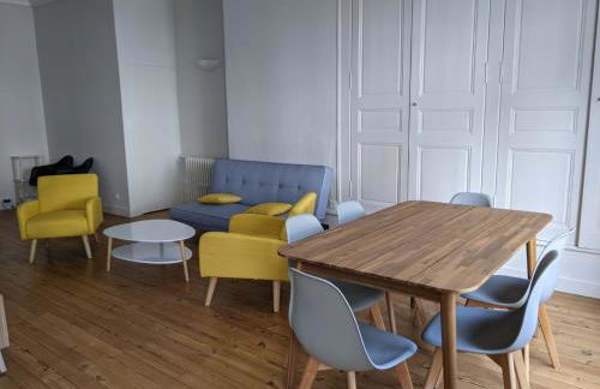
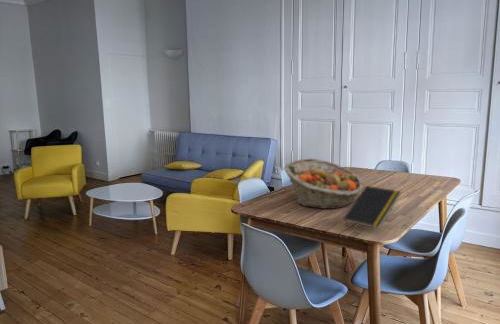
+ fruit basket [283,157,365,210]
+ notepad [342,185,402,230]
